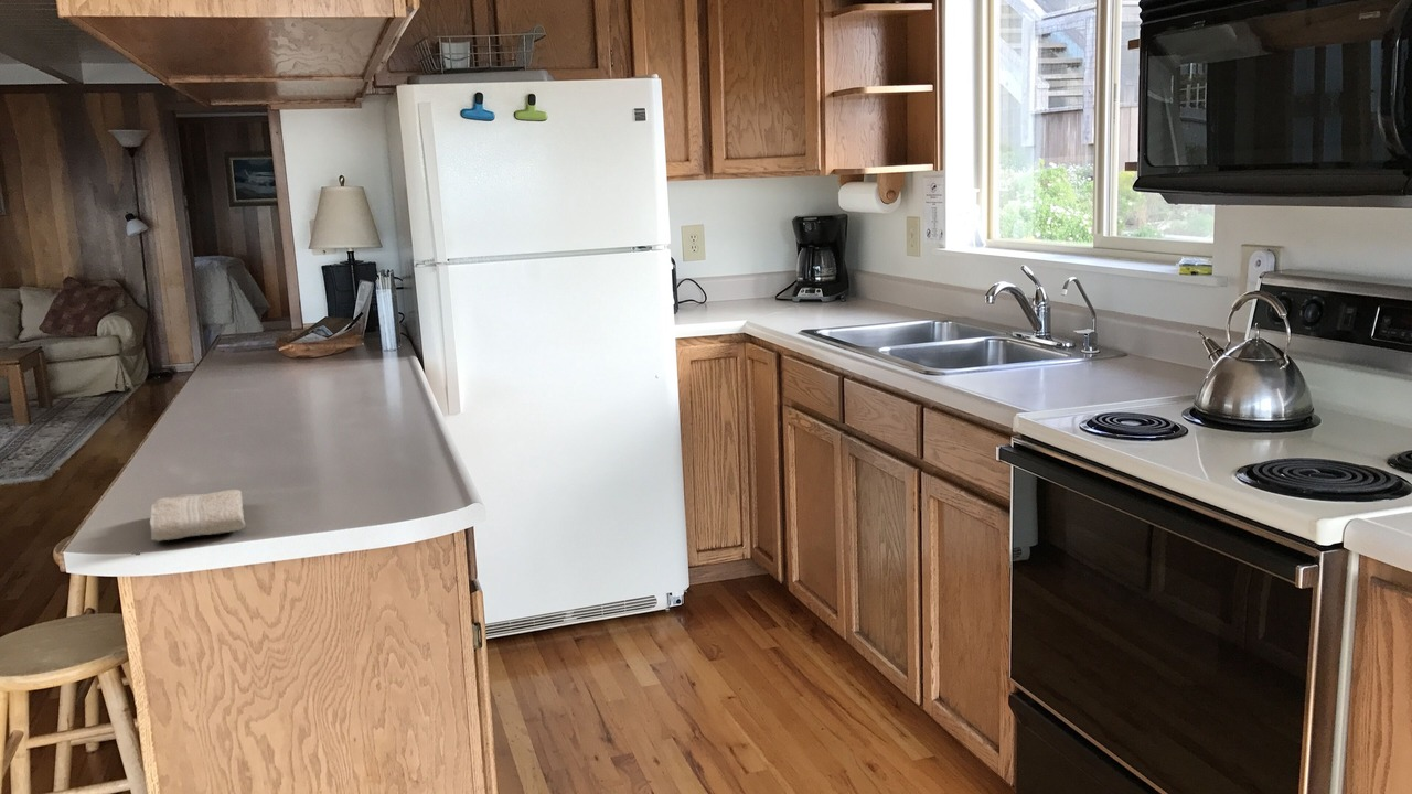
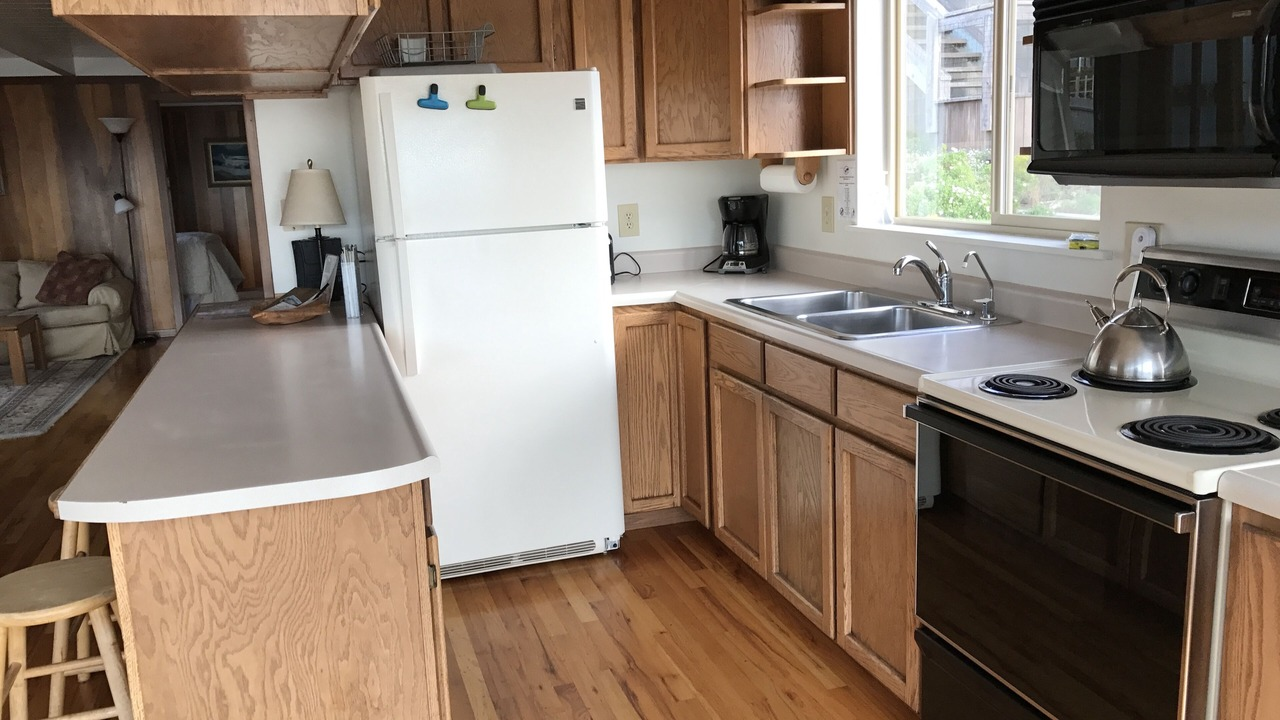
- washcloth [149,489,247,543]
